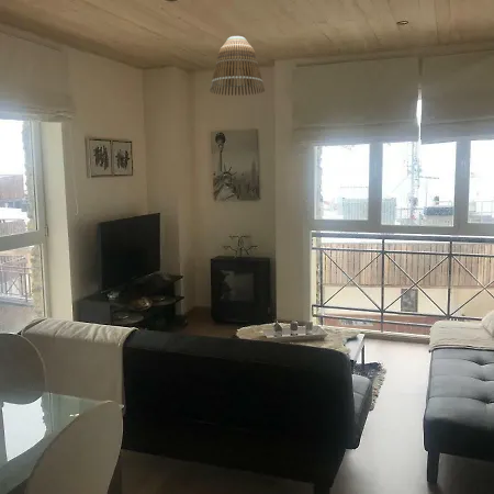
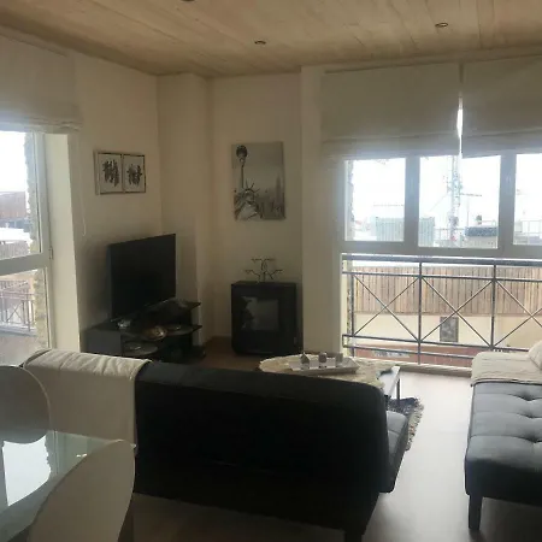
- lamp shade [209,35,266,97]
